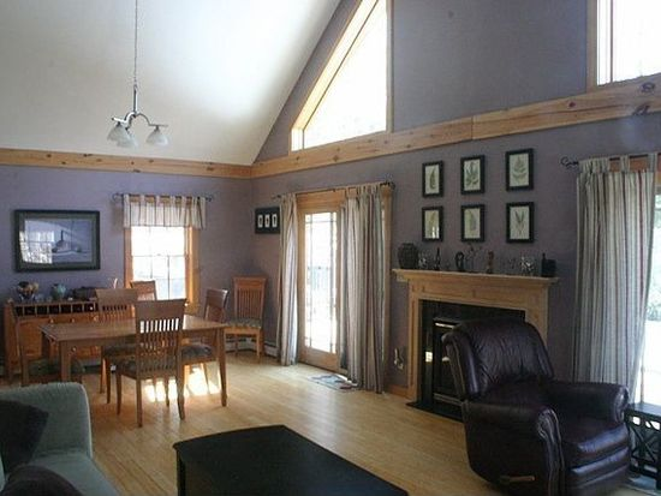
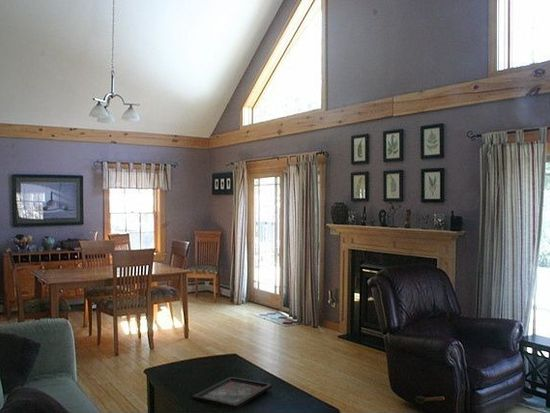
+ decorative tray [191,376,274,410]
